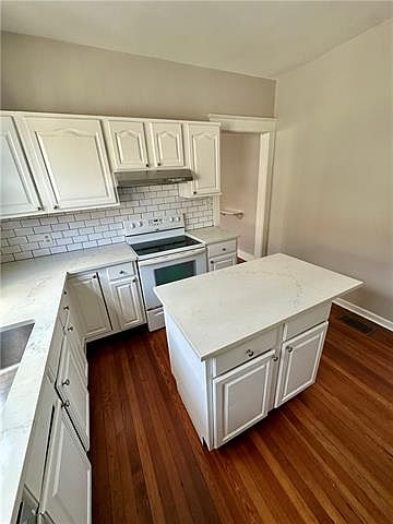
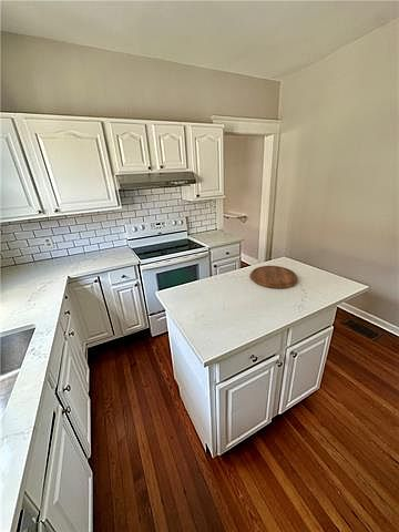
+ cutting board [249,265,299,289]
